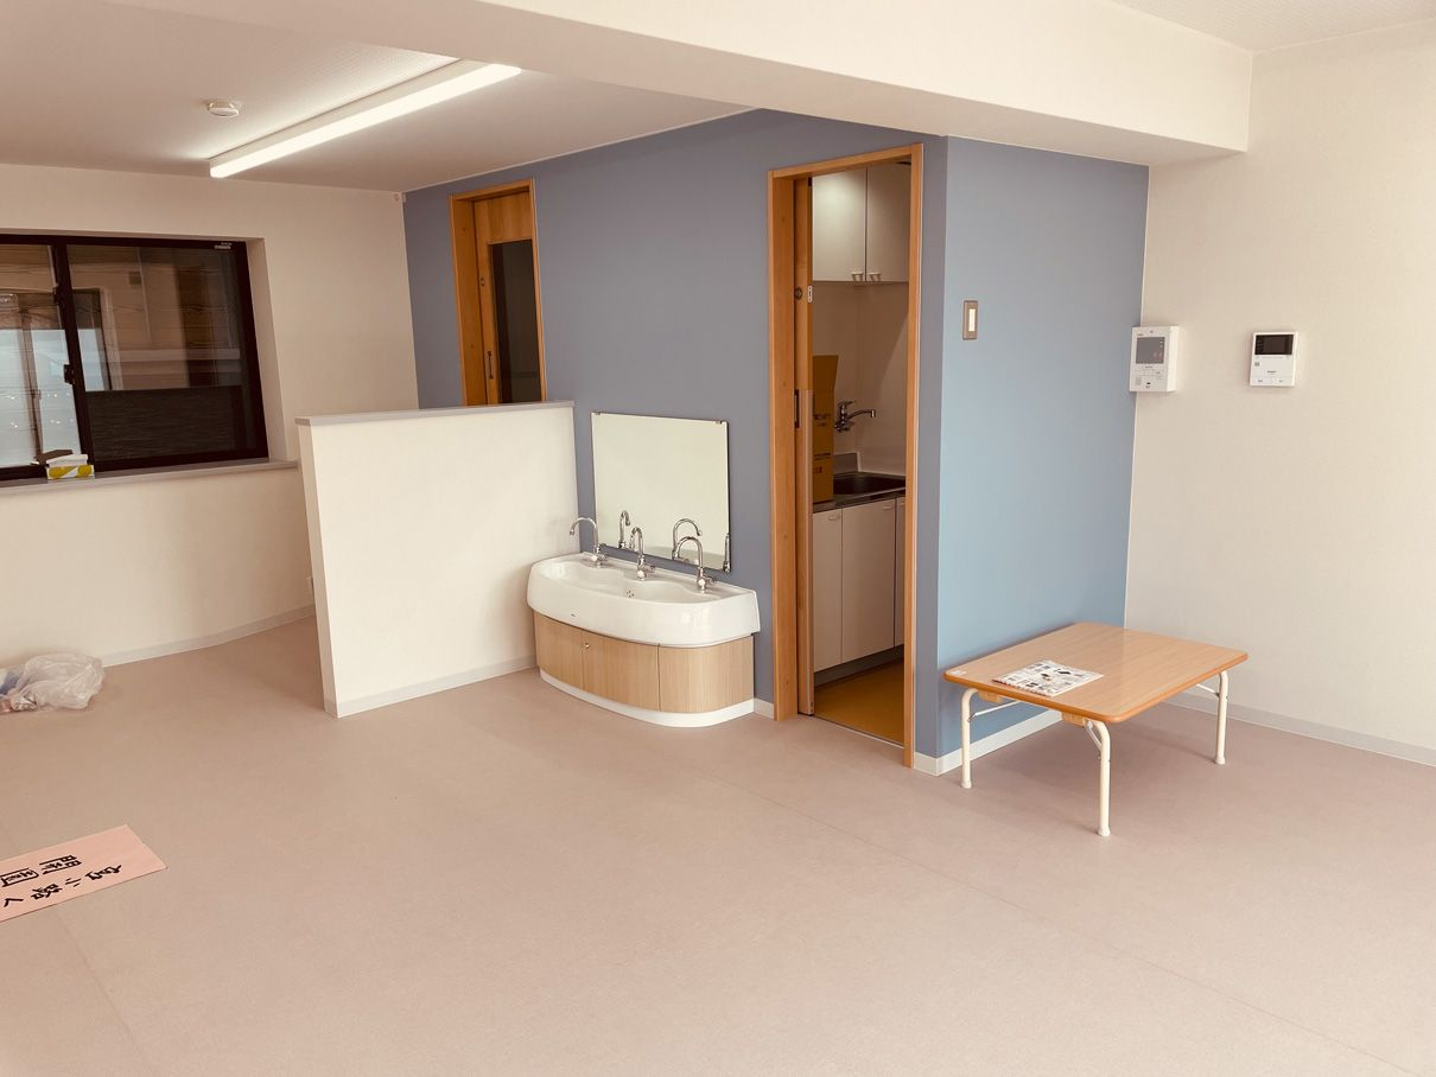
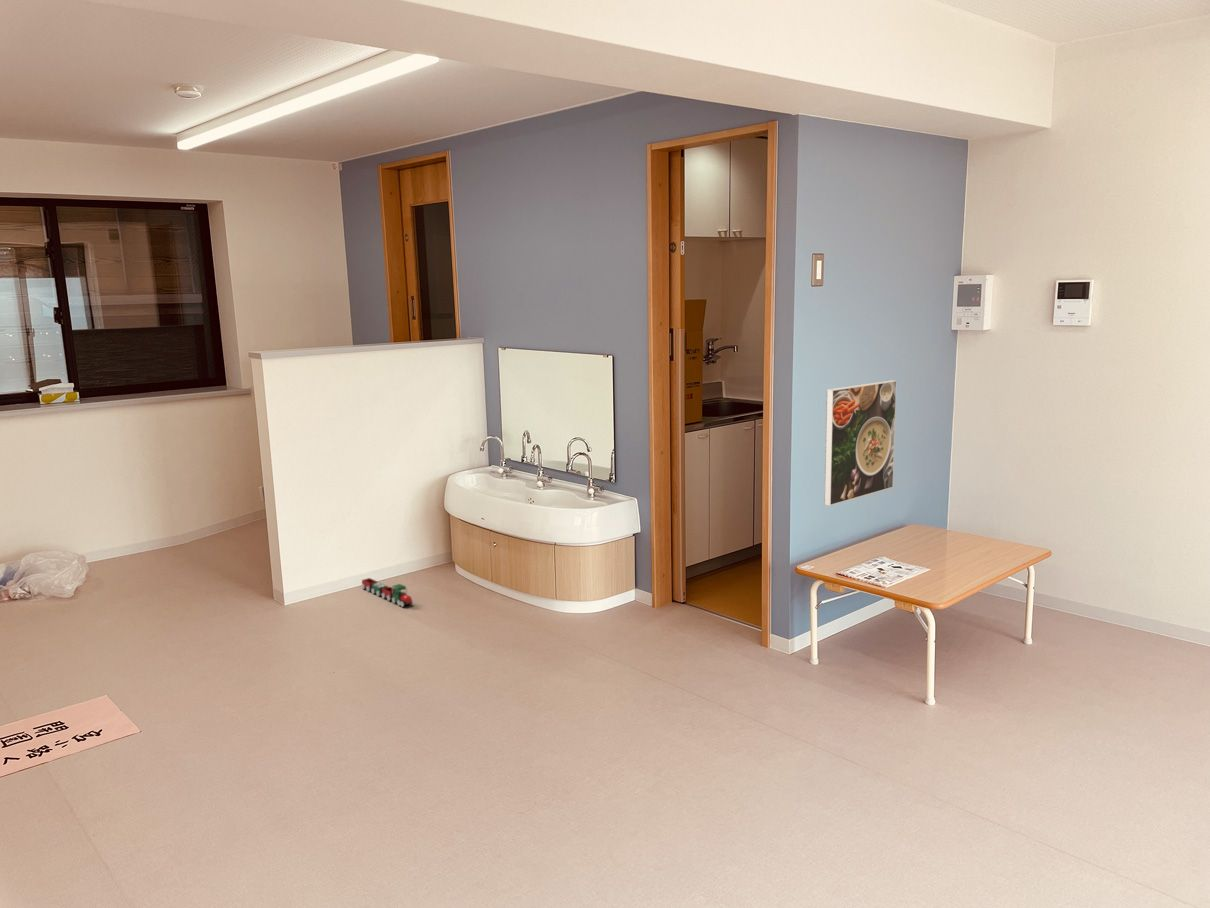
+ toy train [360,577,414,608]
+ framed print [823,379,898,507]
